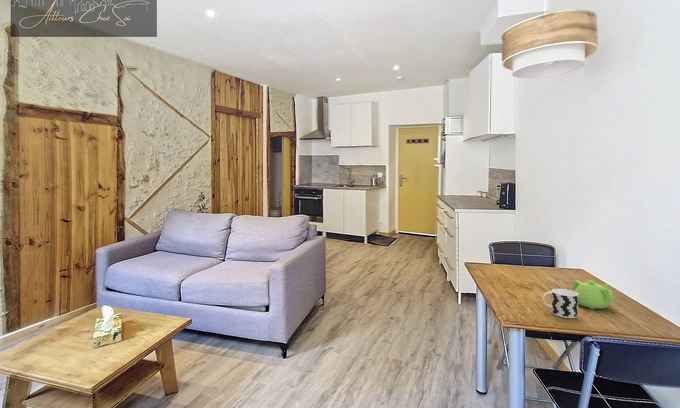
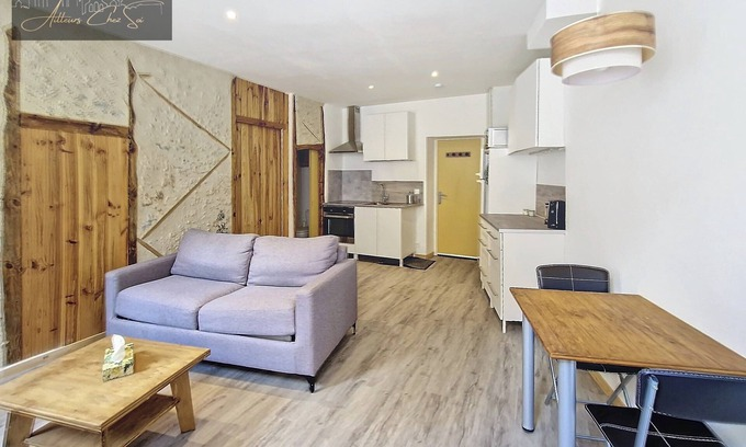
- teapot [570,279,615,310]
- cup [542,288,579,319]
